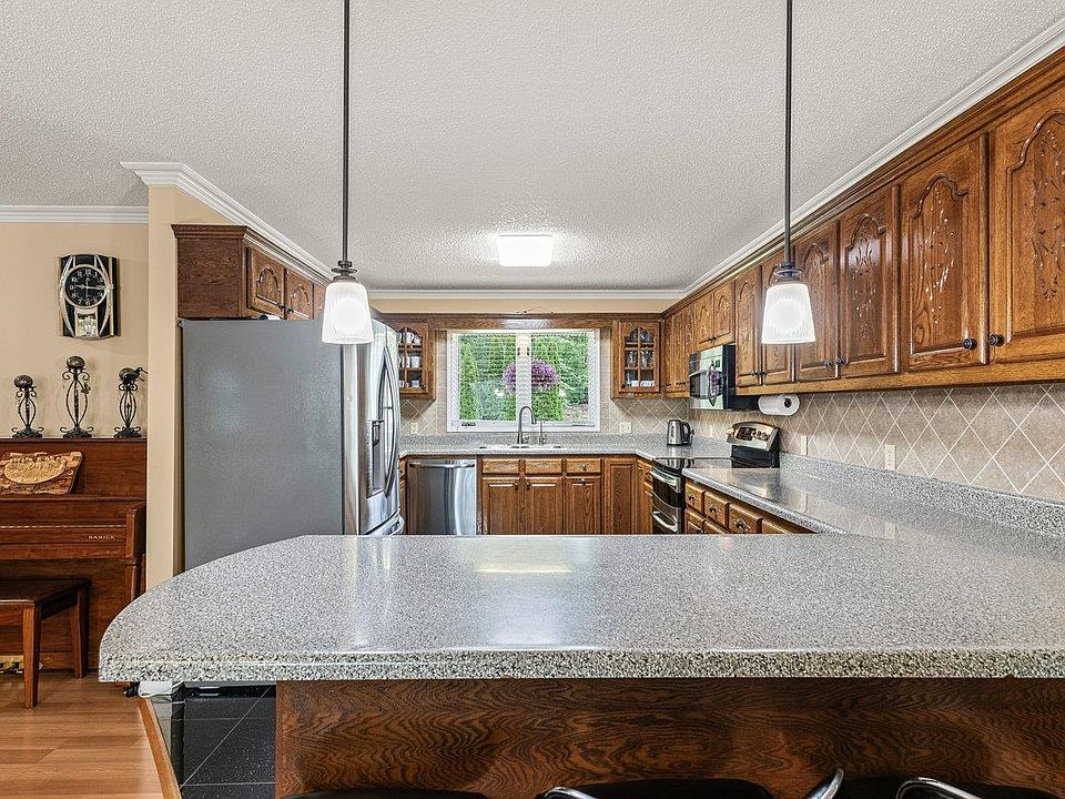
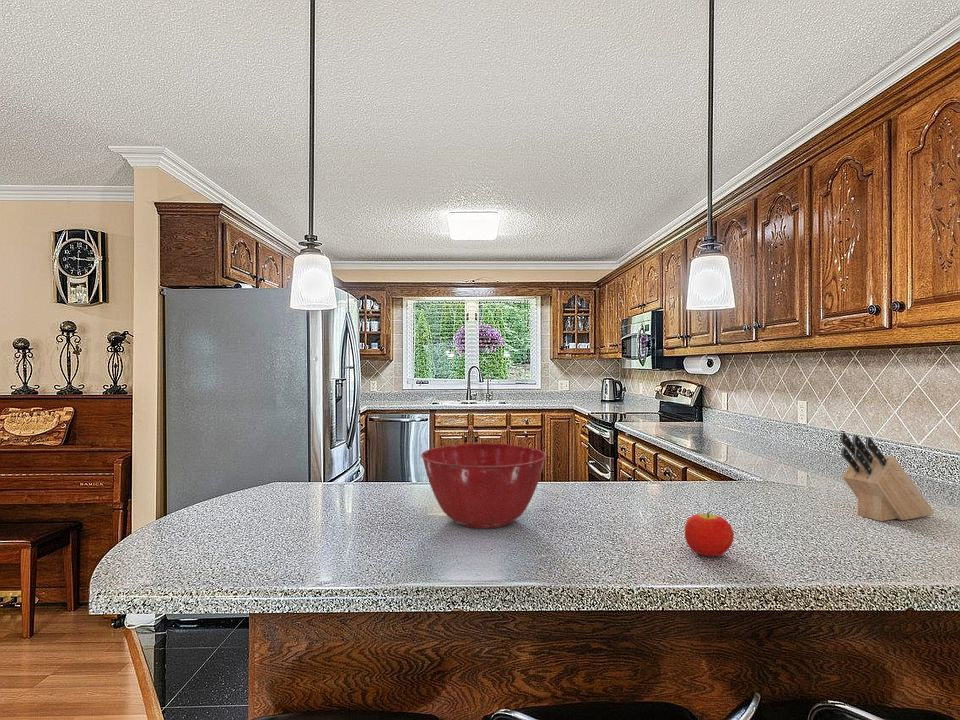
+ mixing bowl [420,442,547,529]
+ fruit [684,510,735,557]
+ knife block [839,431,935,522]
